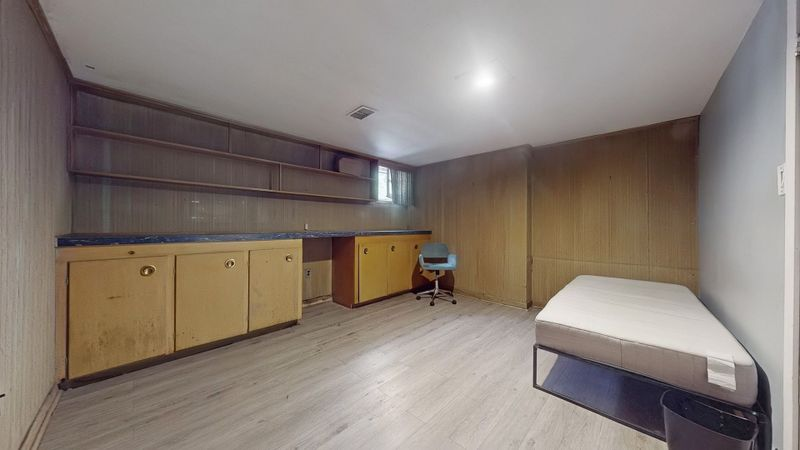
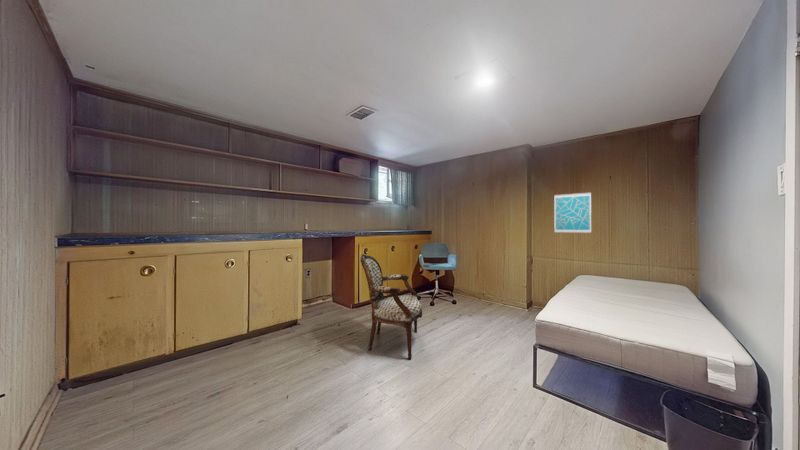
+ armchair [360,253,423,360]
+ wall art [553,191,592,234]
